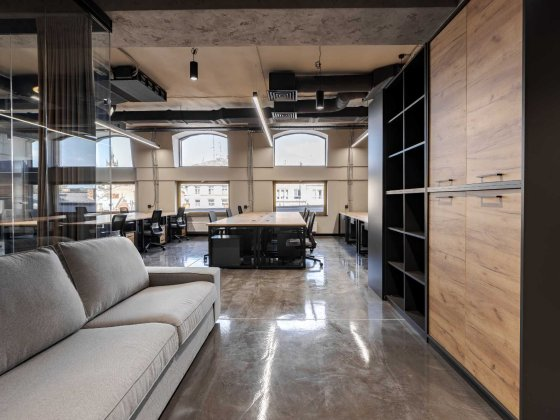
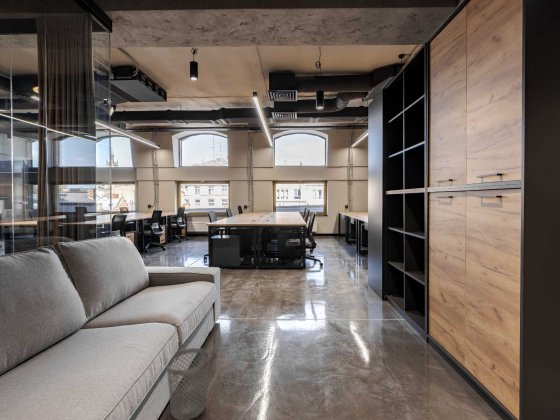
+ wastebasket [166,347,210,420]
